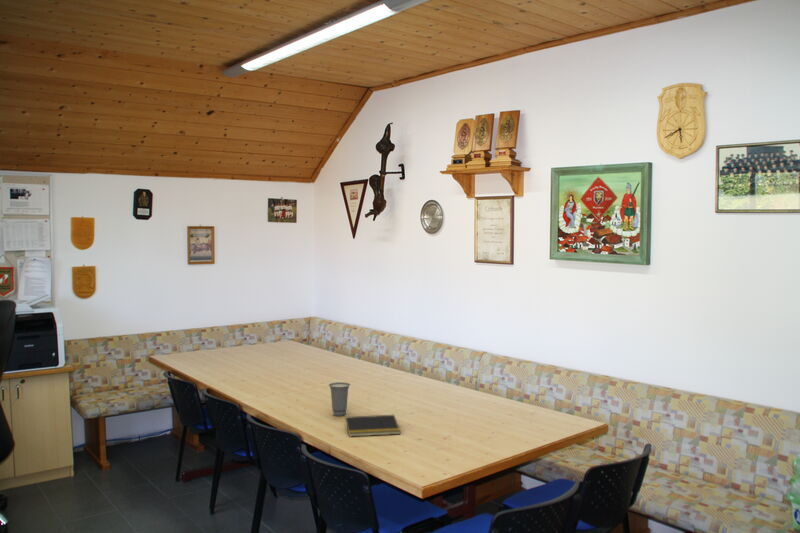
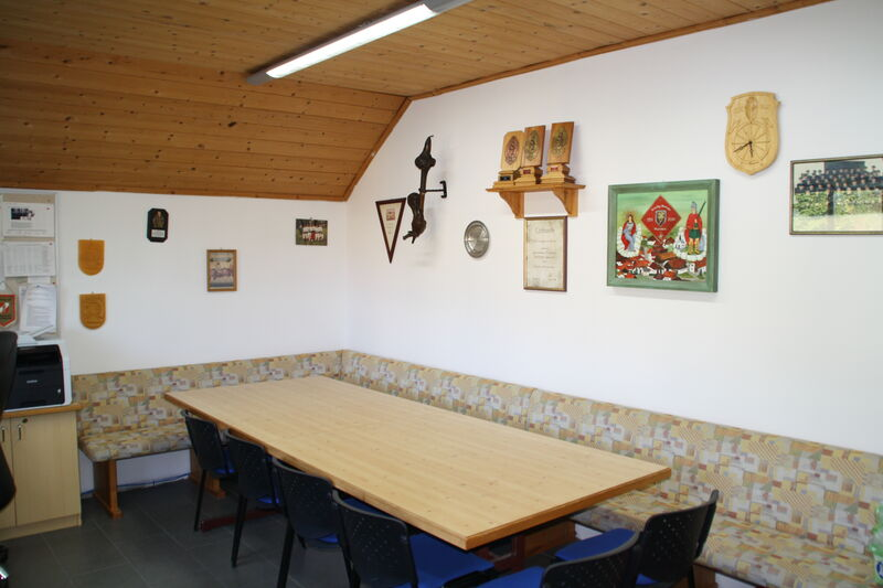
- notepad [343,414,401,438]
- cup [328,381,351,417]
